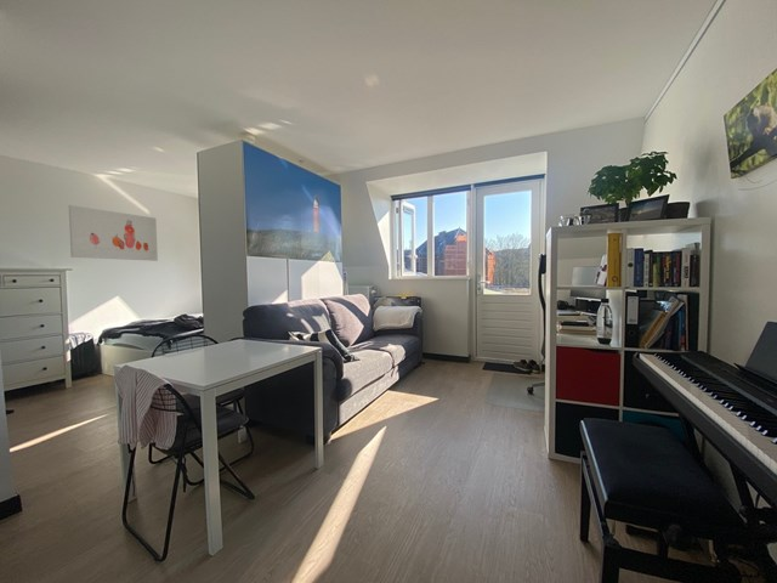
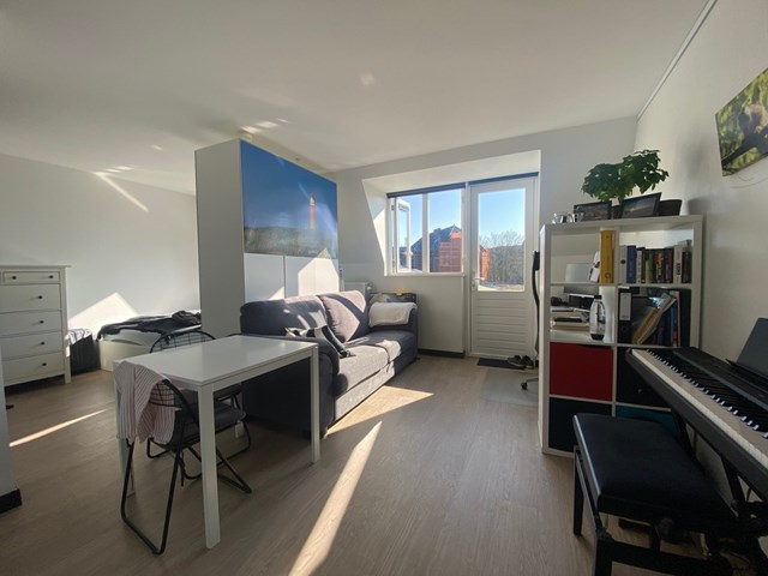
- wall art [68,204,159,262]
